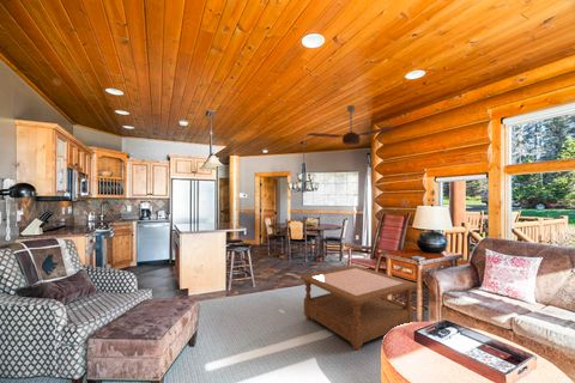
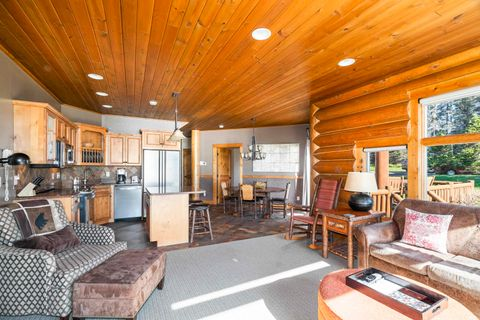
- coffee table [299,265,418,351]
- ceiling fan [305,104,394,146]
